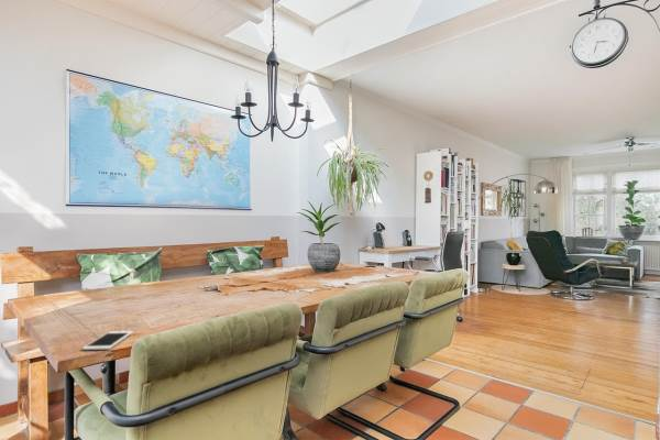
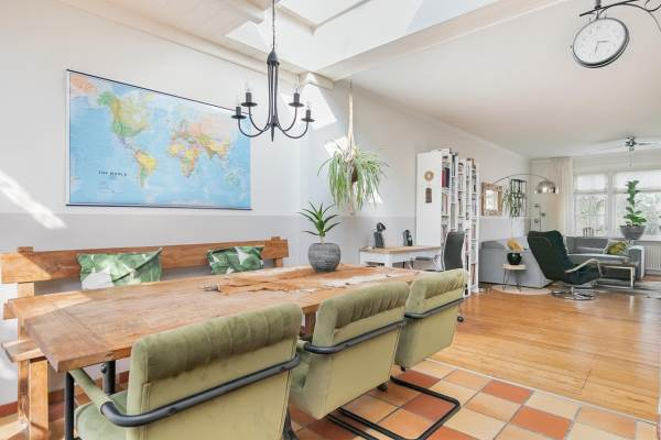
- cell phone [81,330,134,351]
